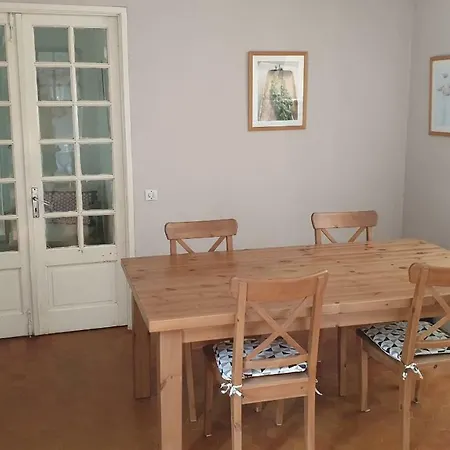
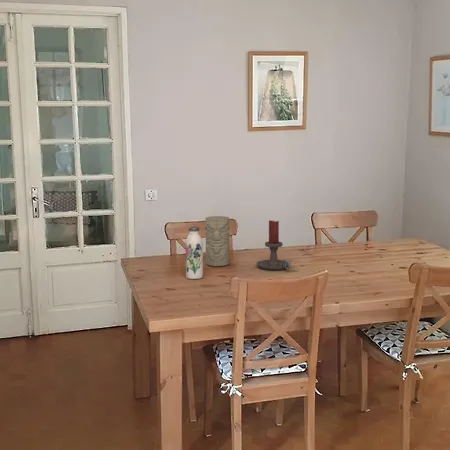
+ water bottle [185,226,204,280]
+ candle holder [255,219,292,271]
+ decorative vase [204,215,230,267]
